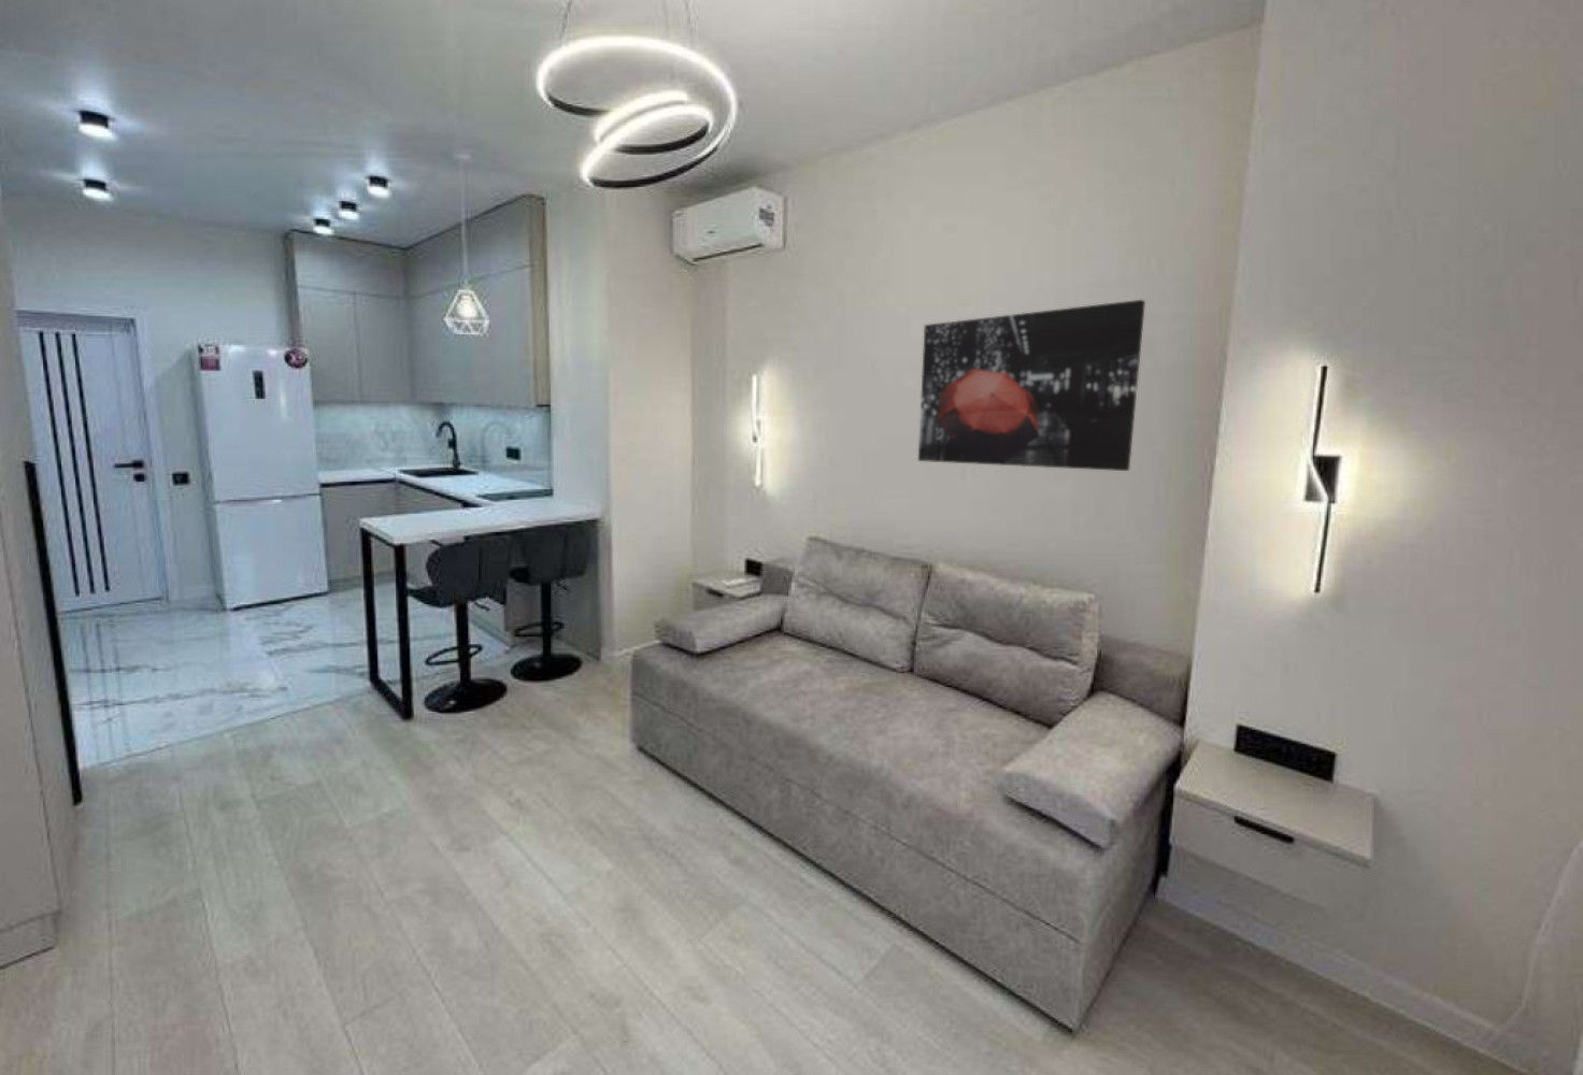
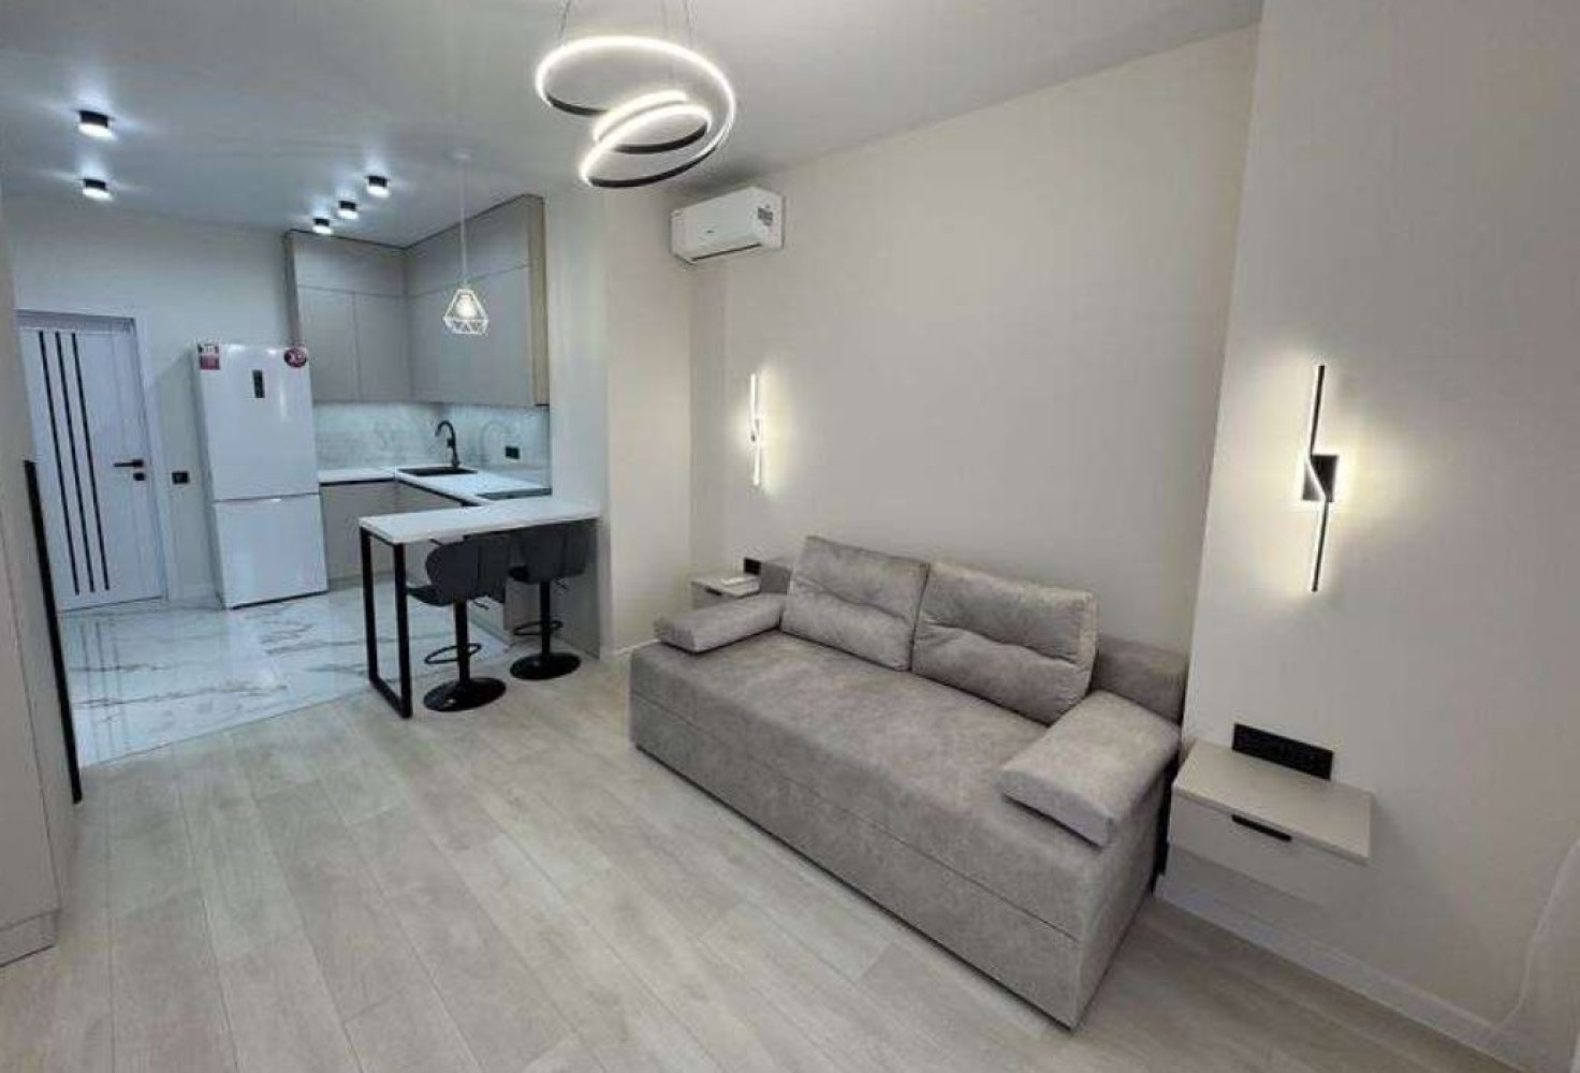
- wall art [917,299,1146,472]
